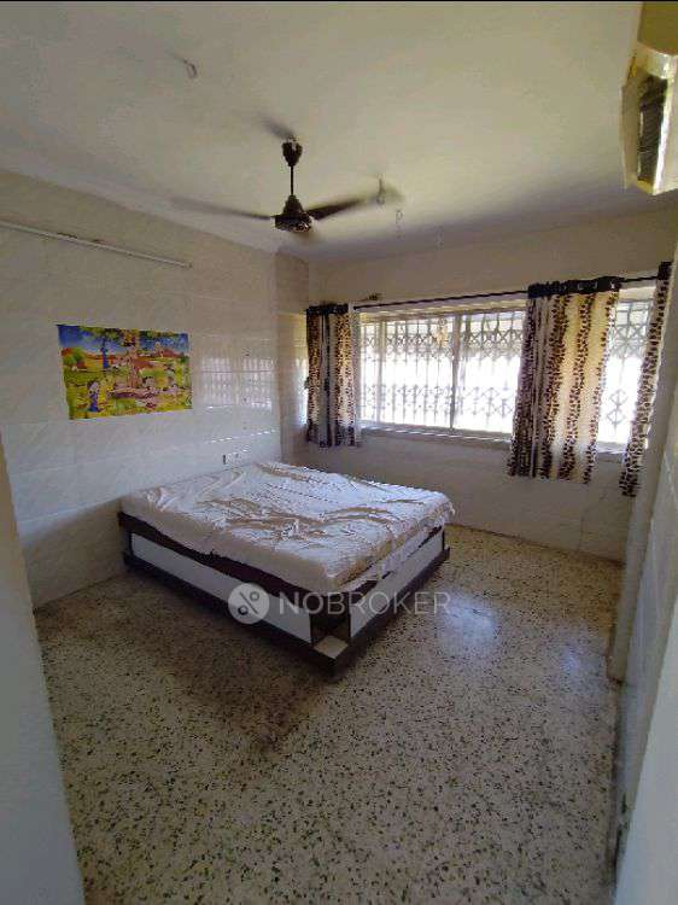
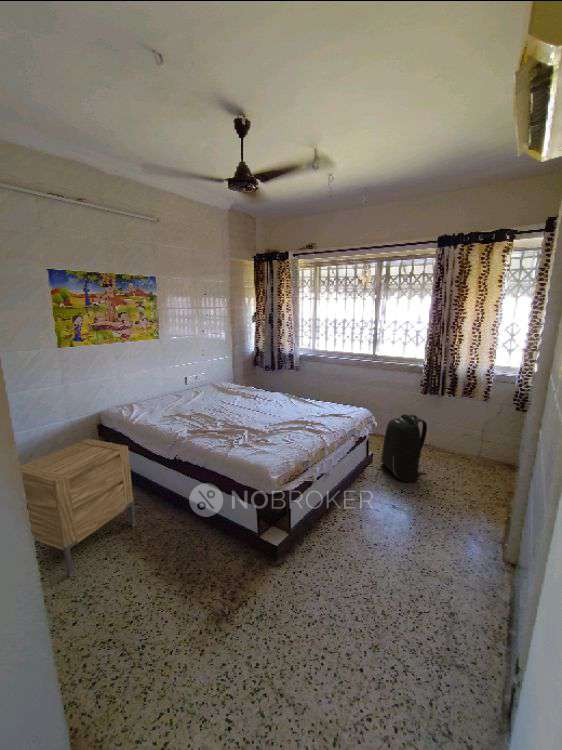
+ backpack [380,413,428,483]
+ nightstand [20,437,137,577]
